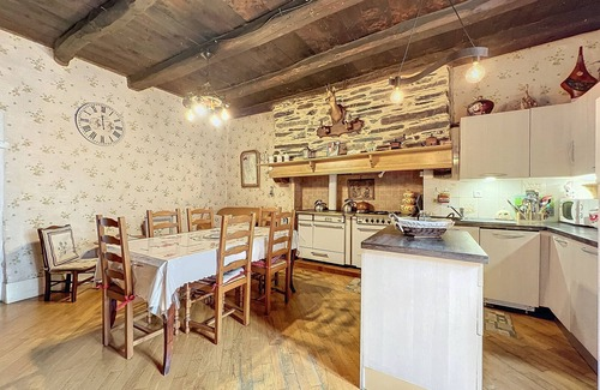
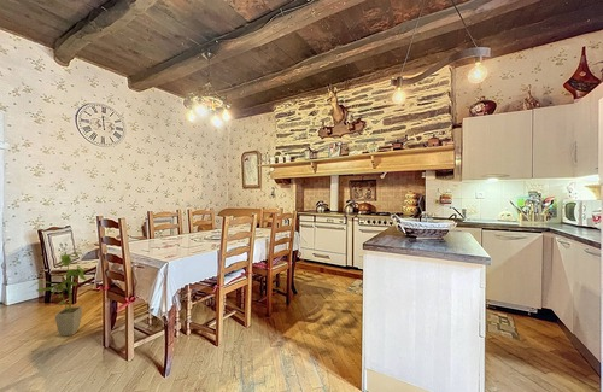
+ house plant [28,251,88,338]
